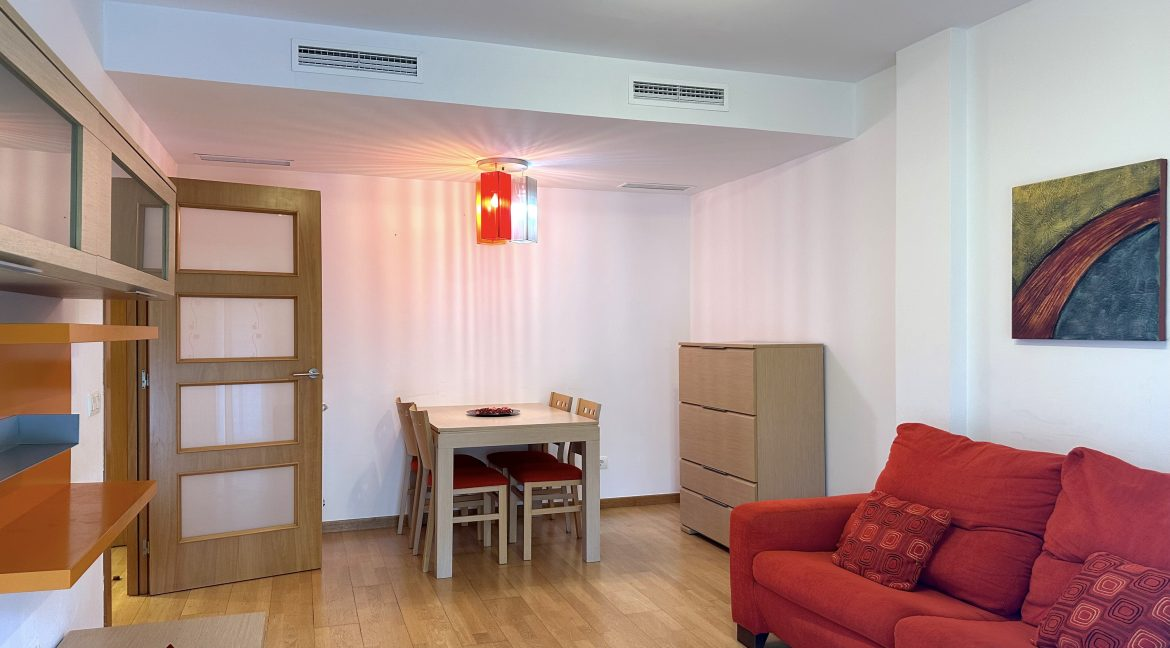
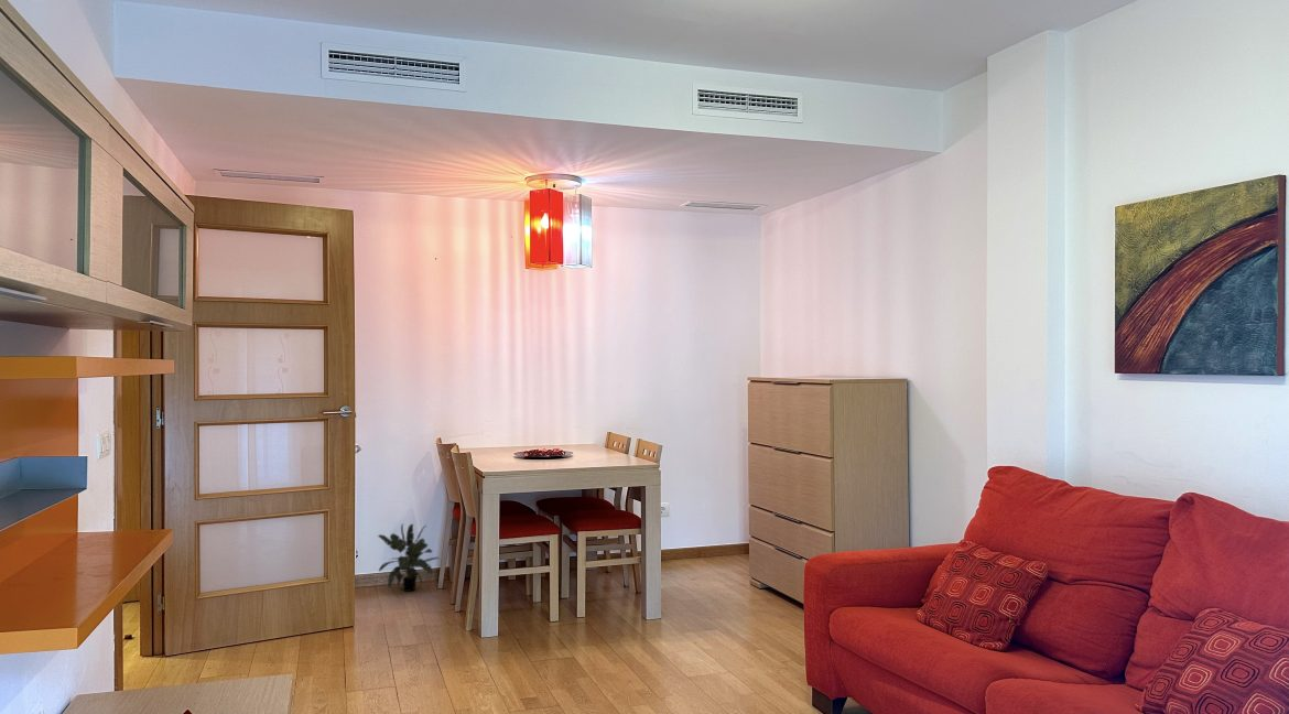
+ potted plant [377,522,440,593]
